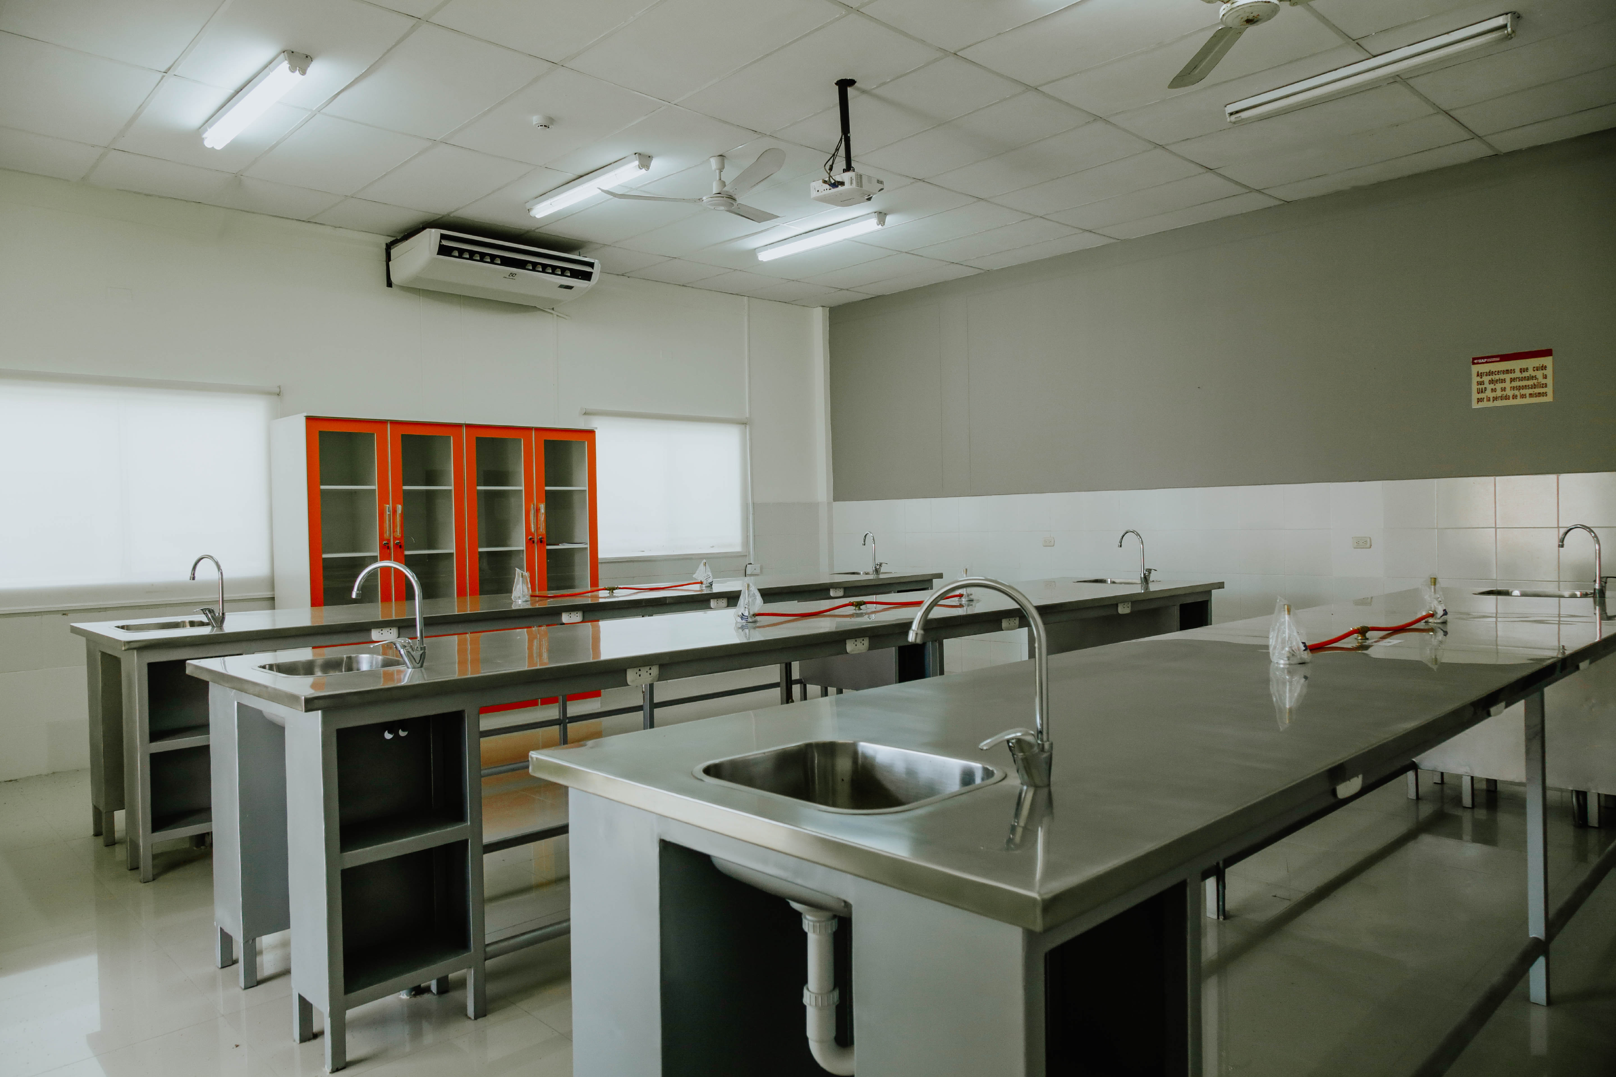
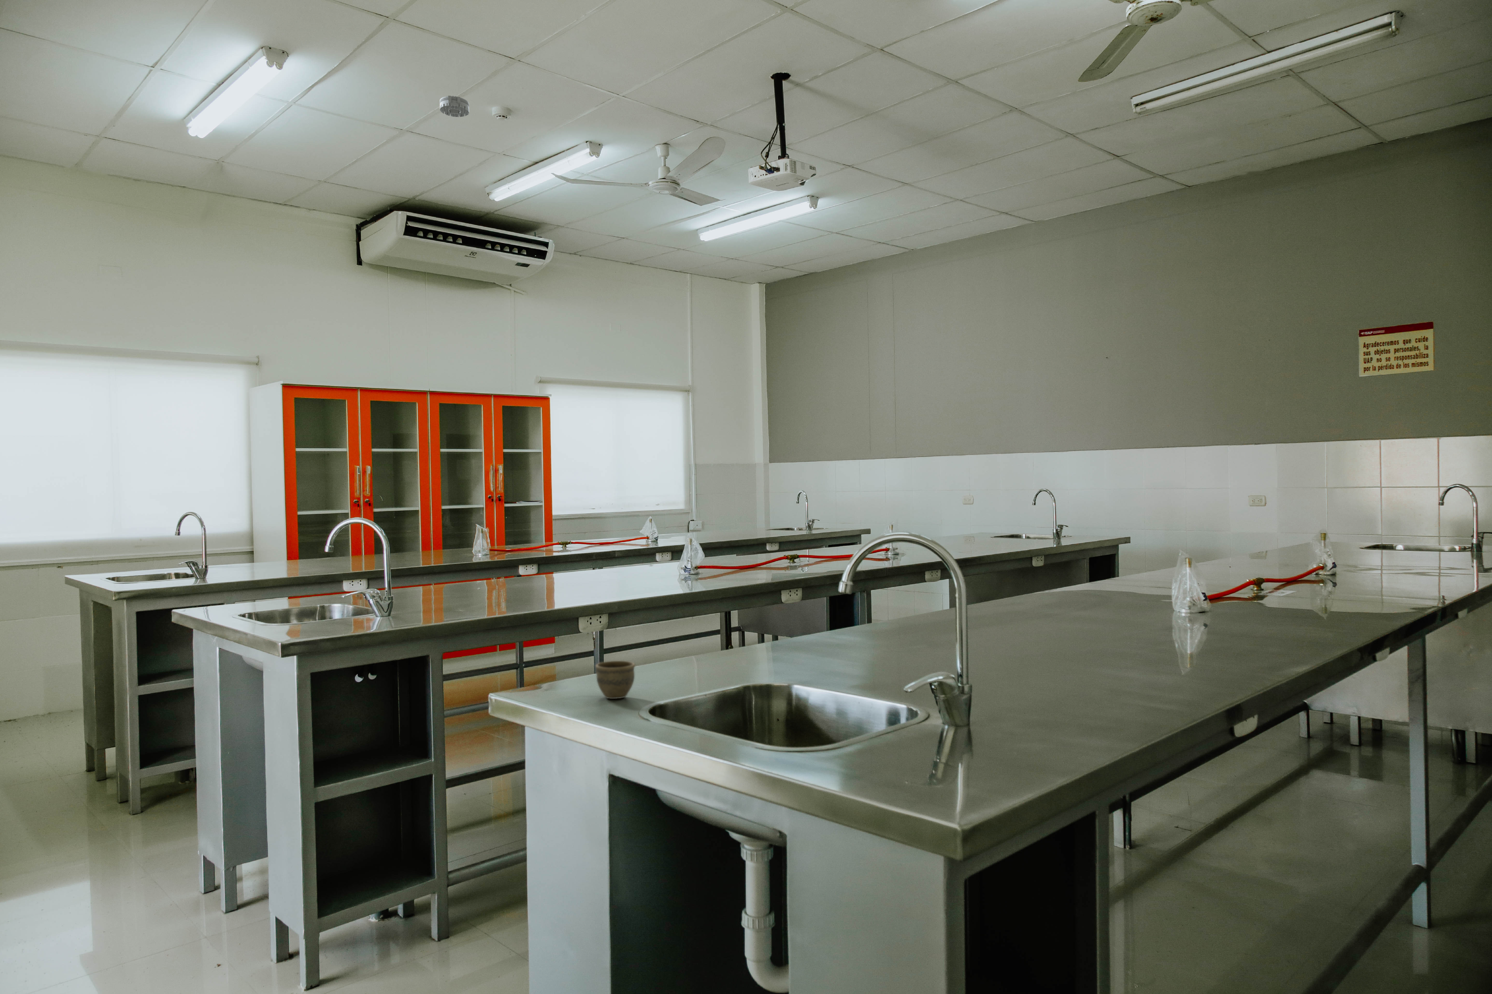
+ smoke detector [440,95,470,118]
+ cup [595,660,636,699]
